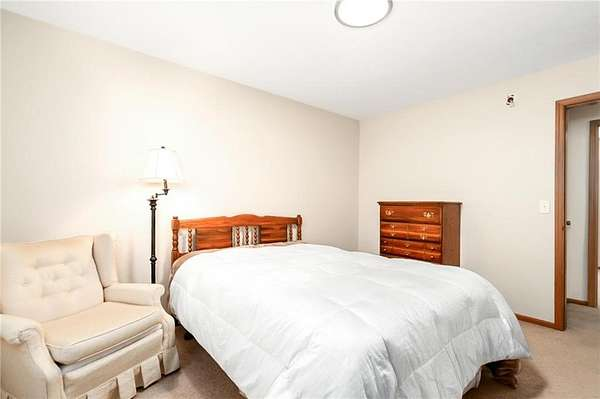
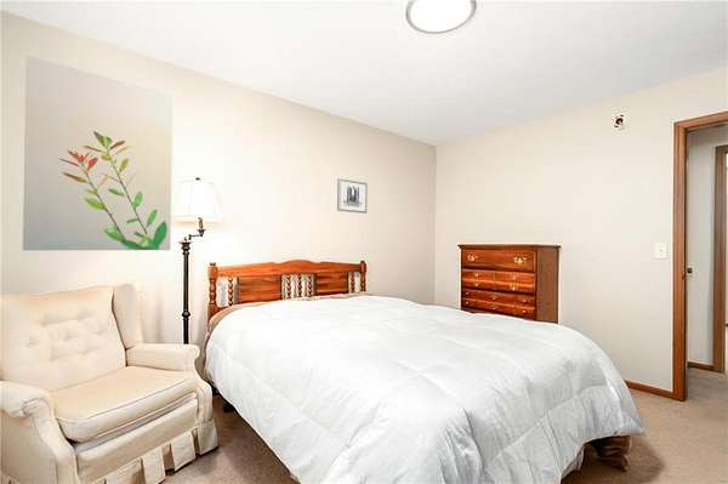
+ wall art [336,177,369,215]
+ wall art [22,55,174,251]
